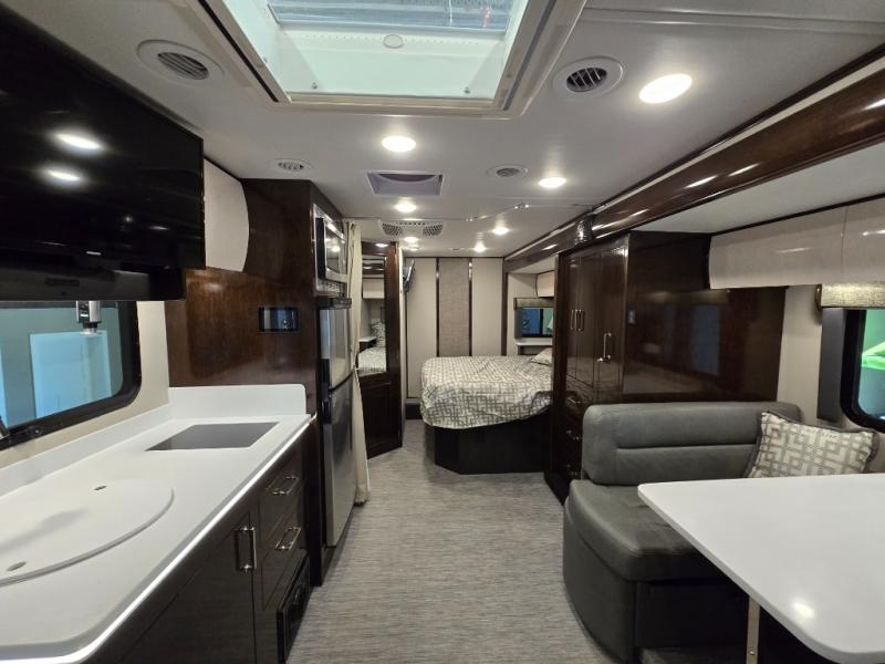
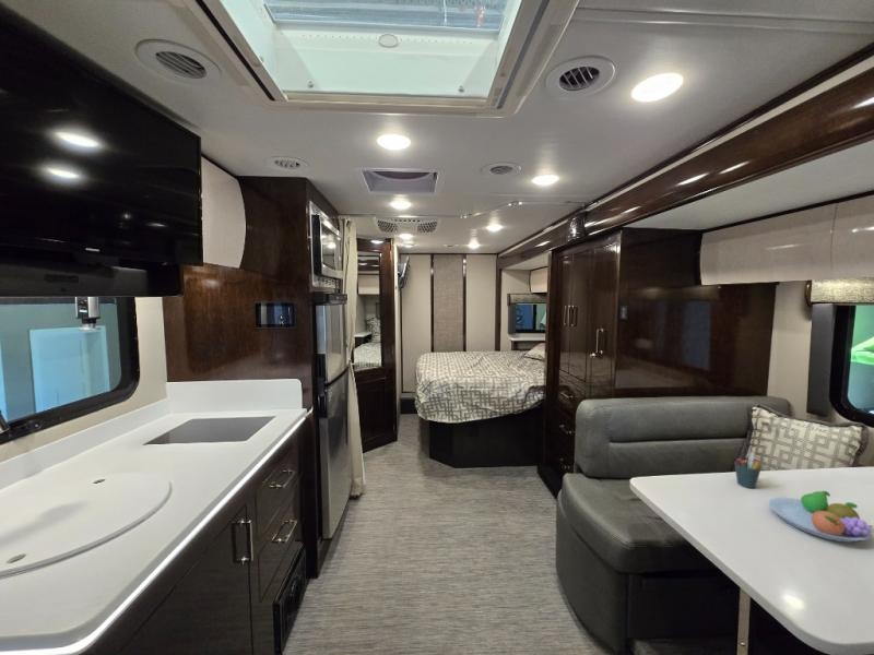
+ pen holder [733,451,763,489]
+ fruit bowl [768,490,874,544]
